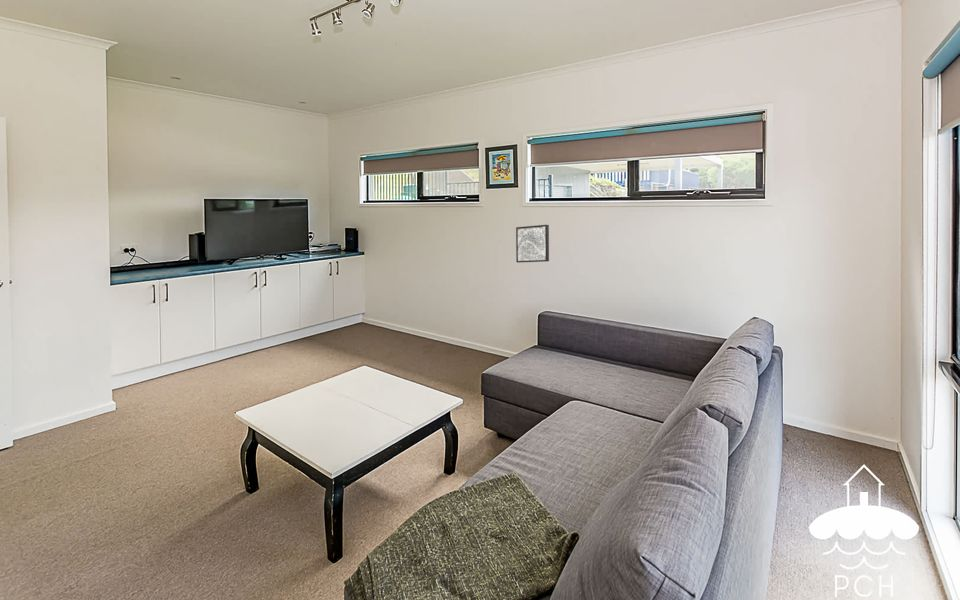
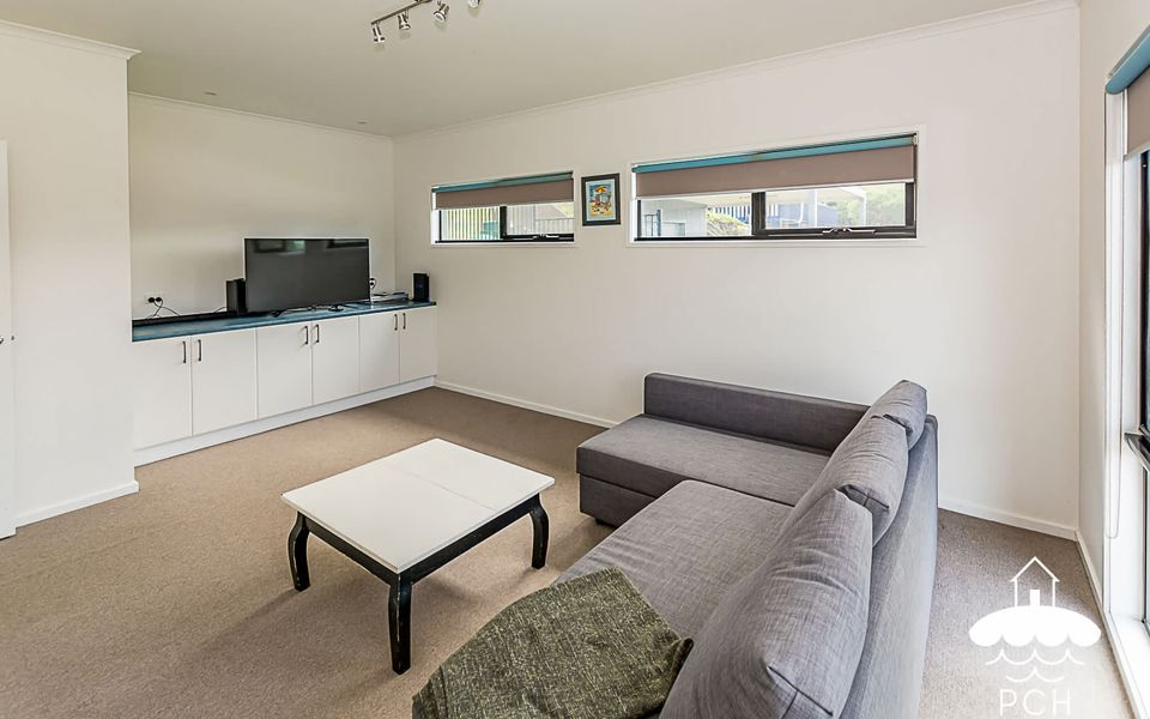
- wall art [515,224,550,263]
